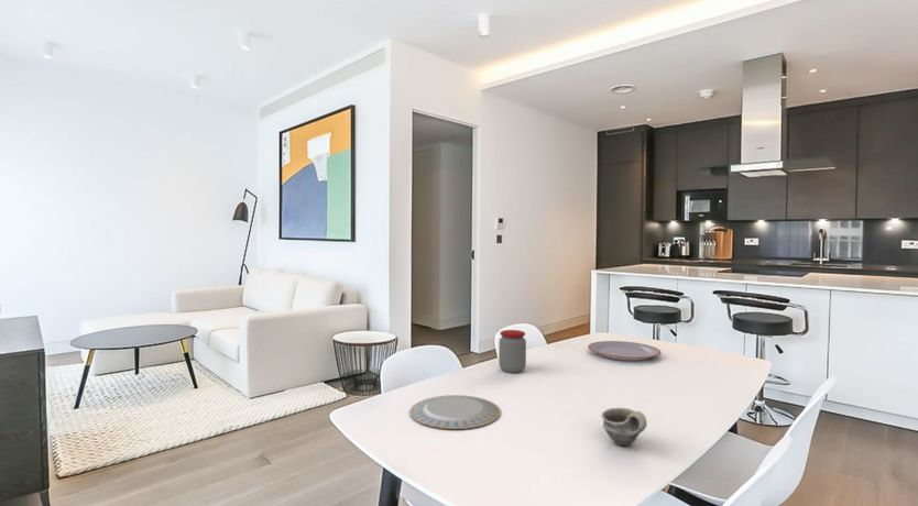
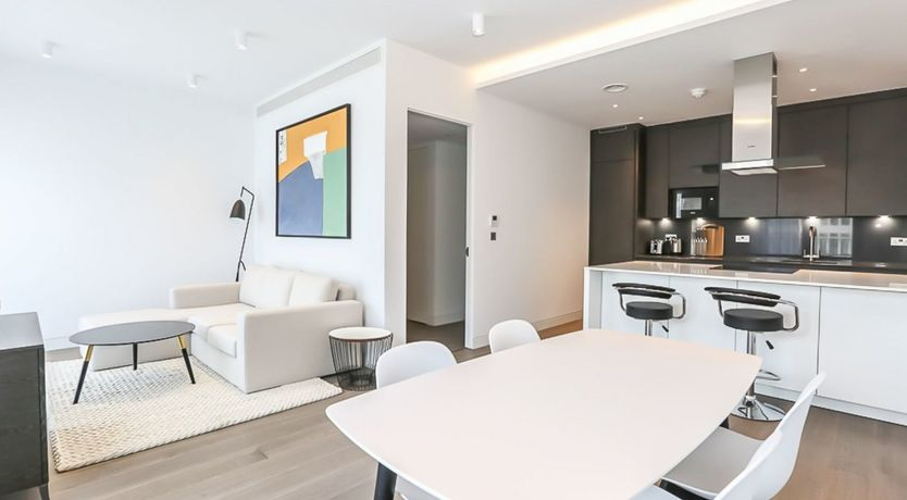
- jar [498,329,527,374]
- cup [600,407,648,447]
- chinaware [408,394,502,430]
- plate [587,340,663,362]
